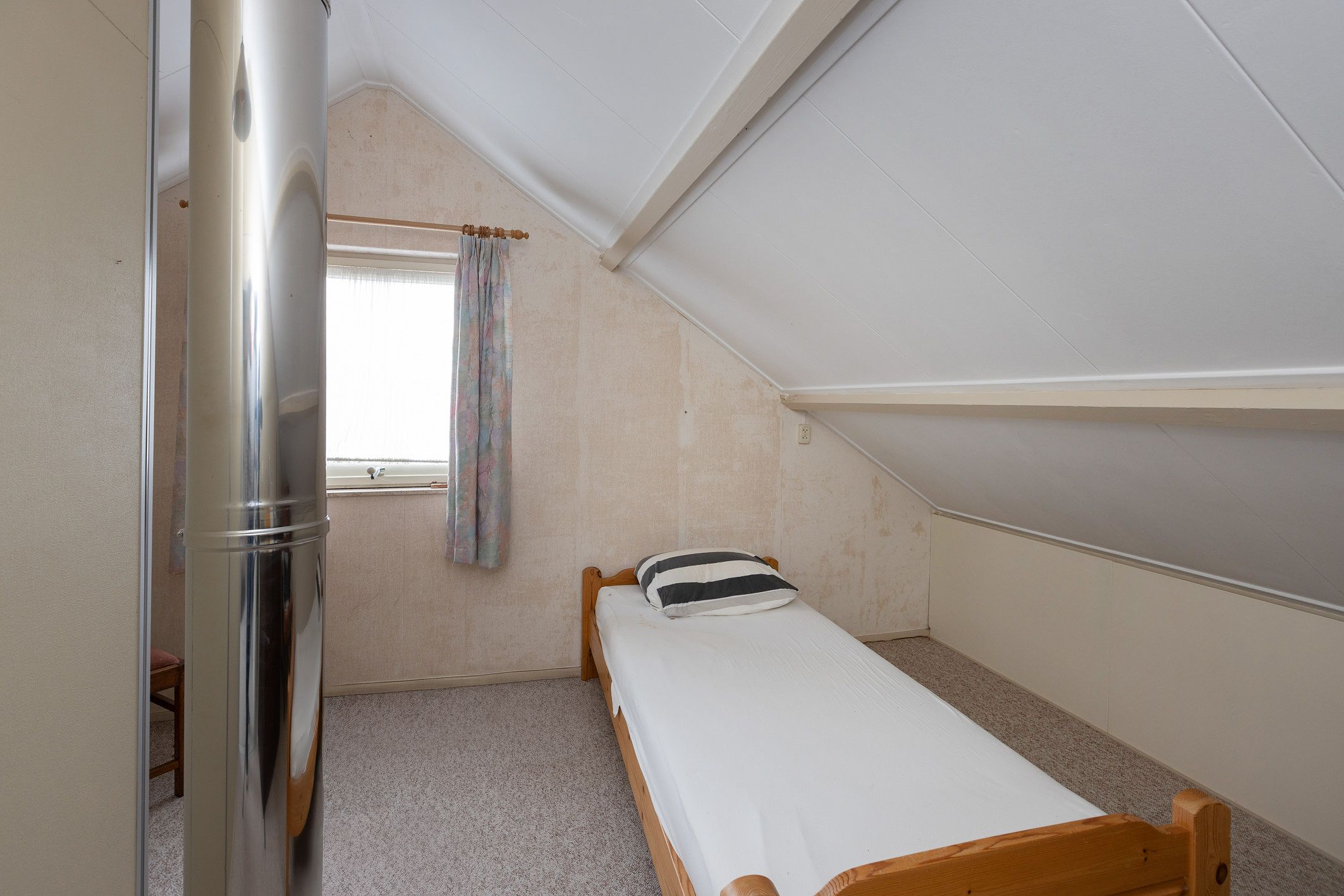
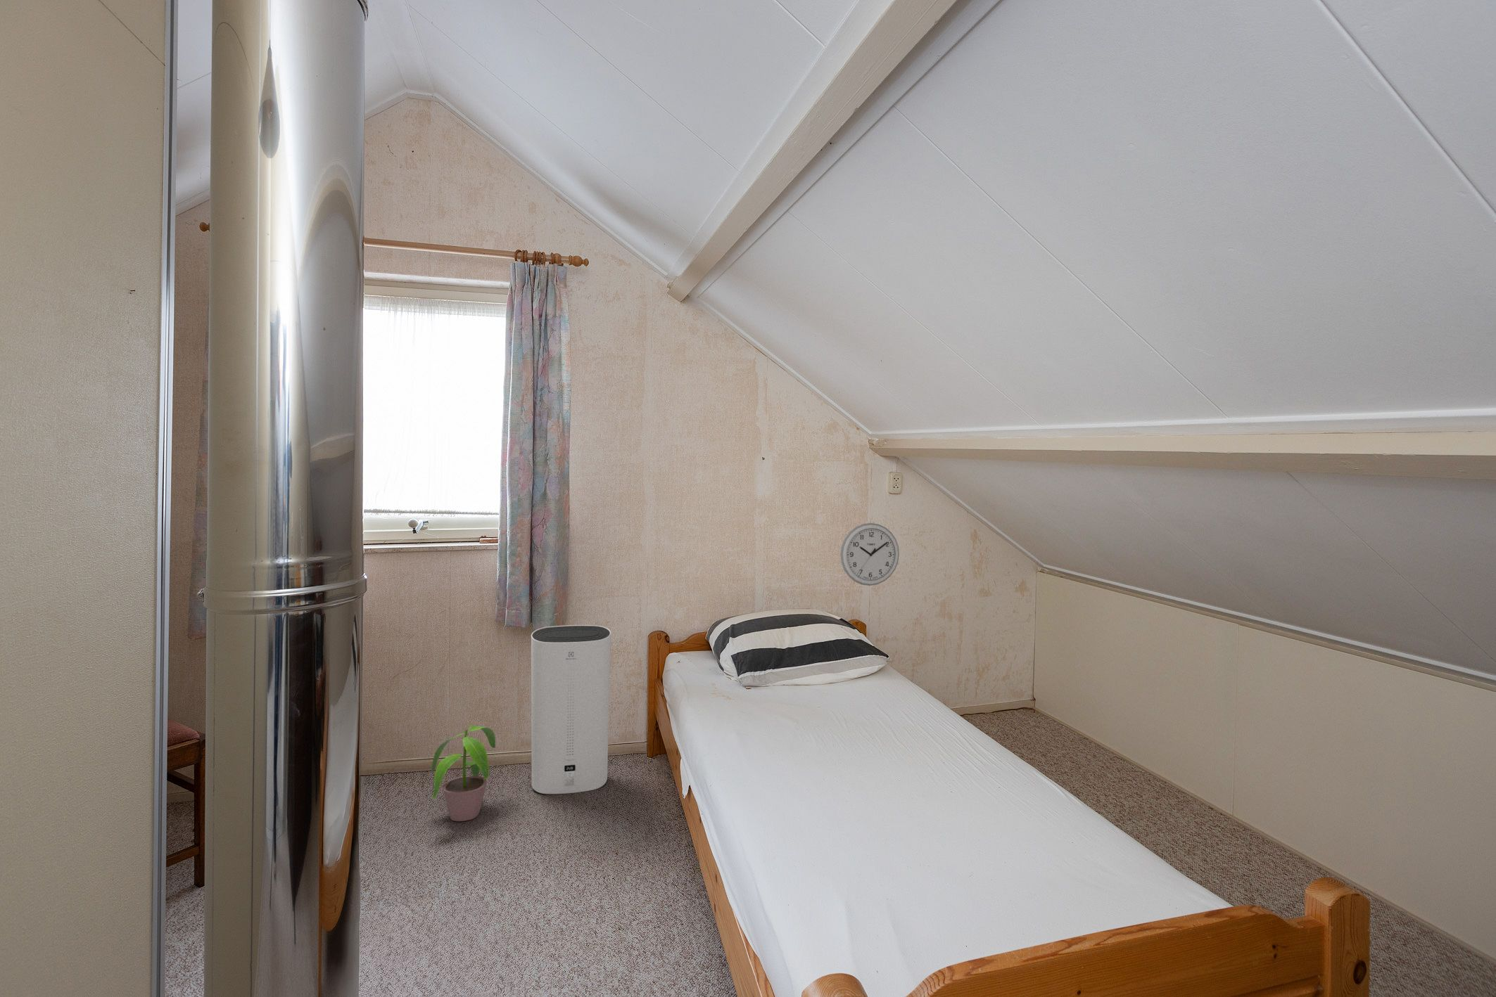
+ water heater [531,624,611,794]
+ wall clock [839,522,900,586]
+ potted plant [431,724,496,822]
